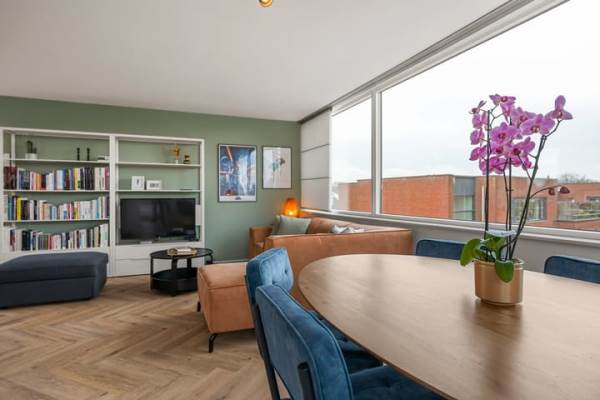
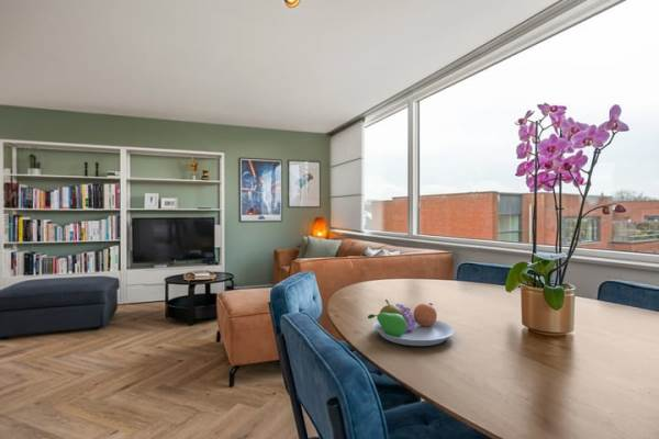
+ fruit bowl [367,299,456,347]
